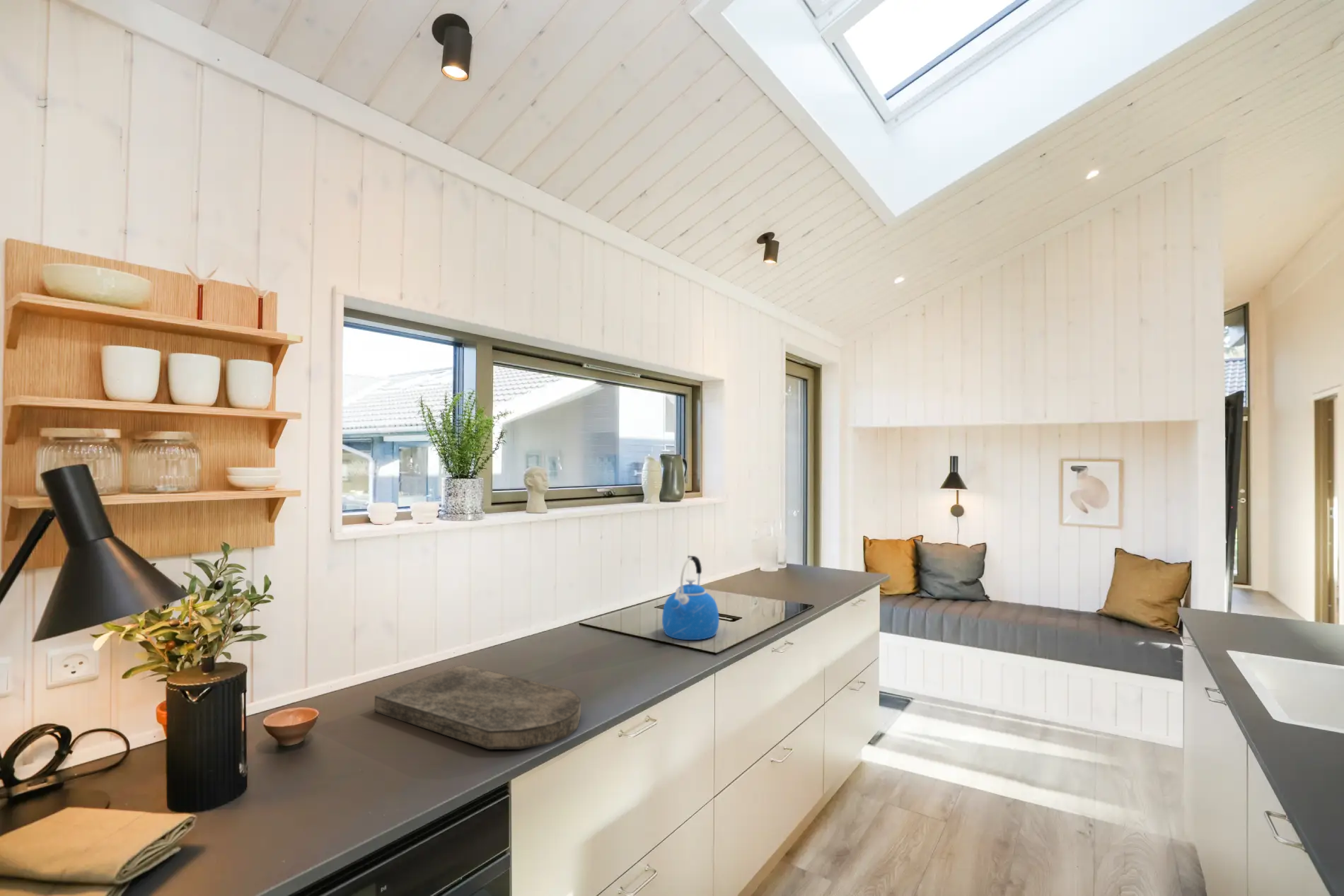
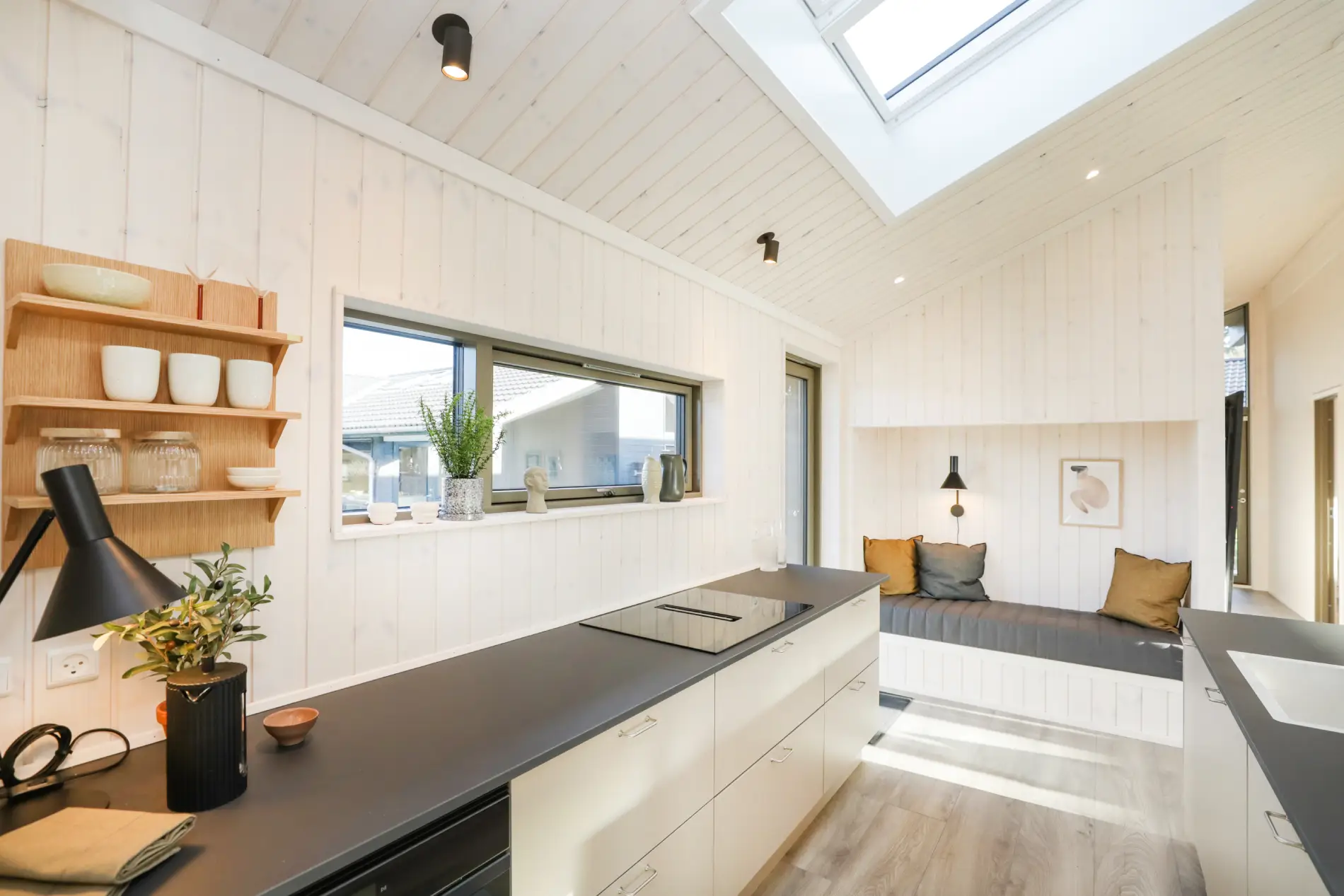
- kettle [661,555,720,641]
- cutting board [374,664,581,750]
